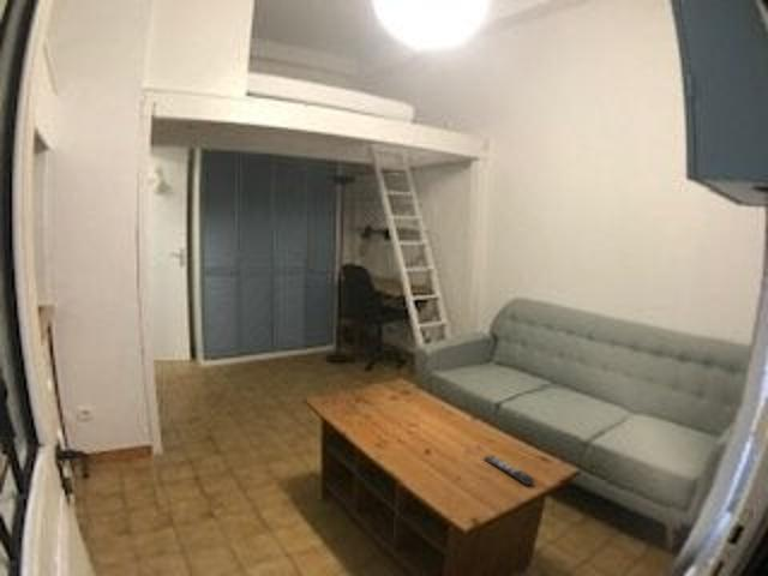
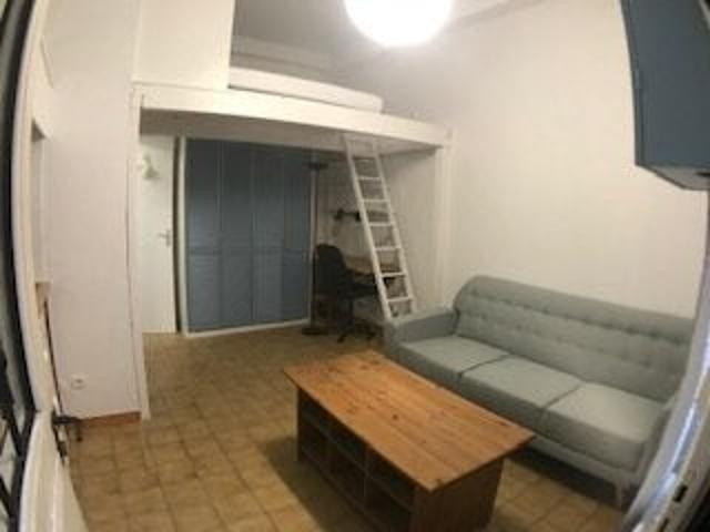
- remote control [482,454,536,486]
